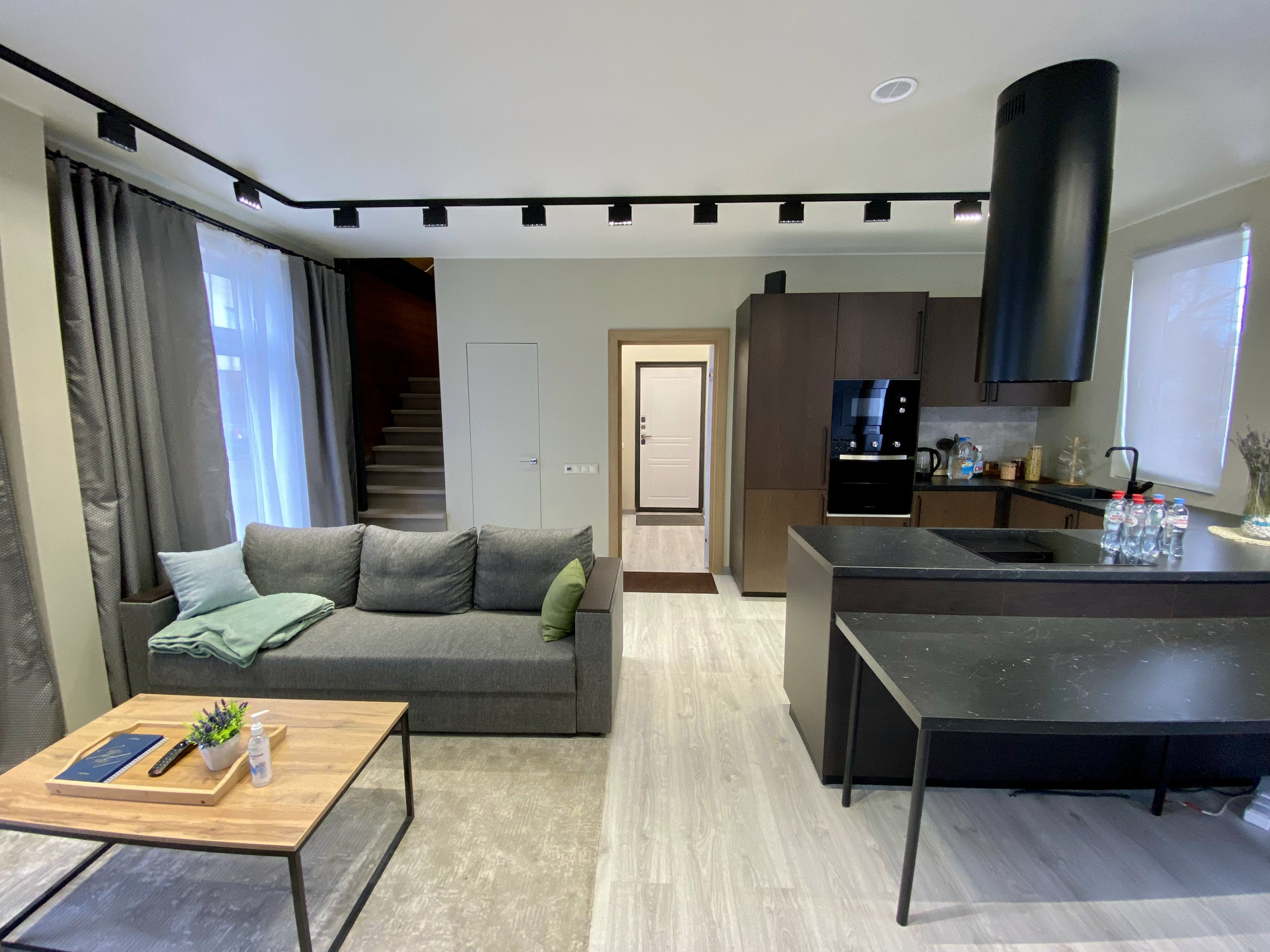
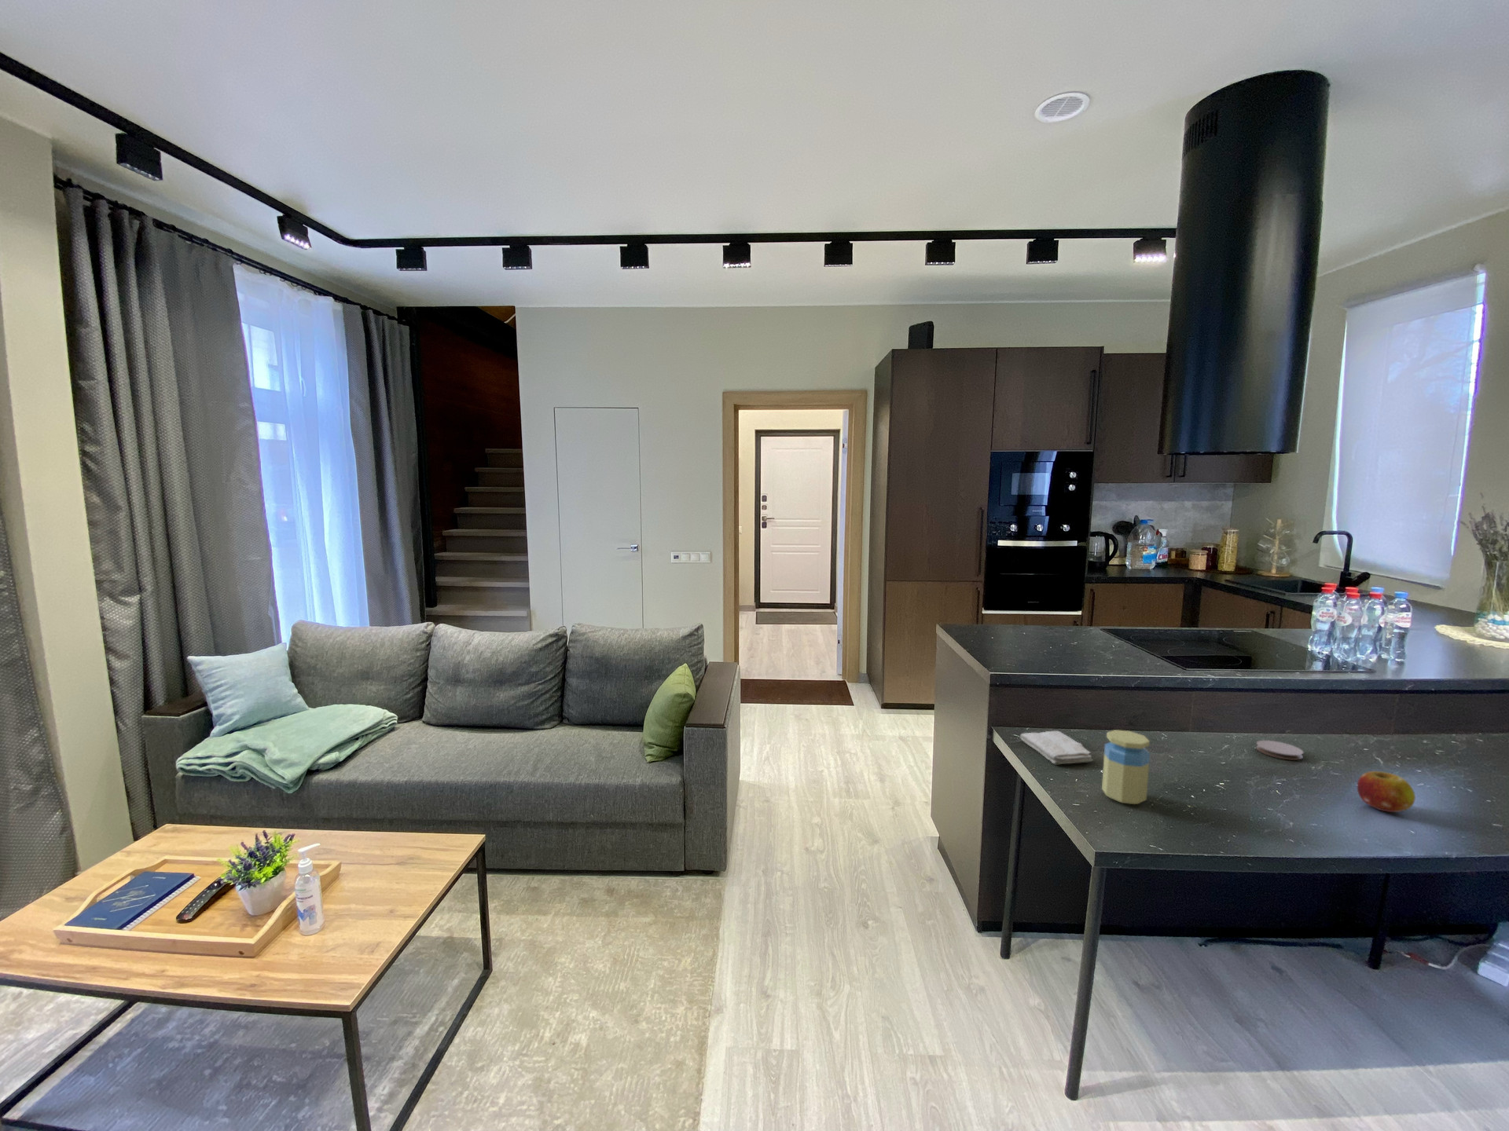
+ fruit [1357,771,1416,813]
+ coaster [1255,740,1305,762]
+ washcloth [1019,731,1094,765]
+ jar [1101,729,1150,805]
